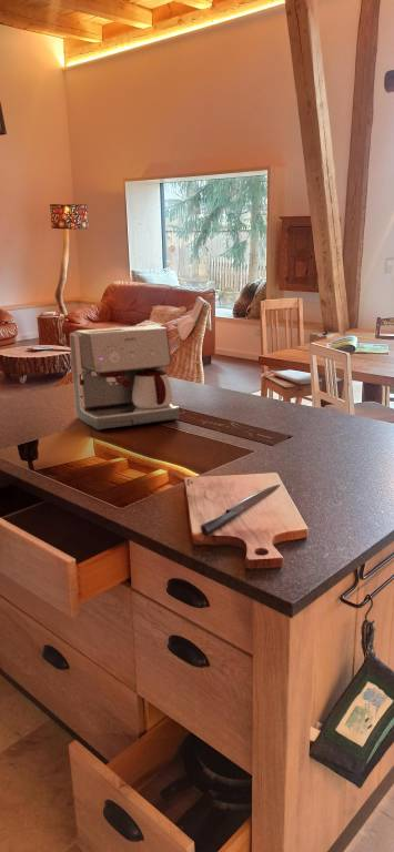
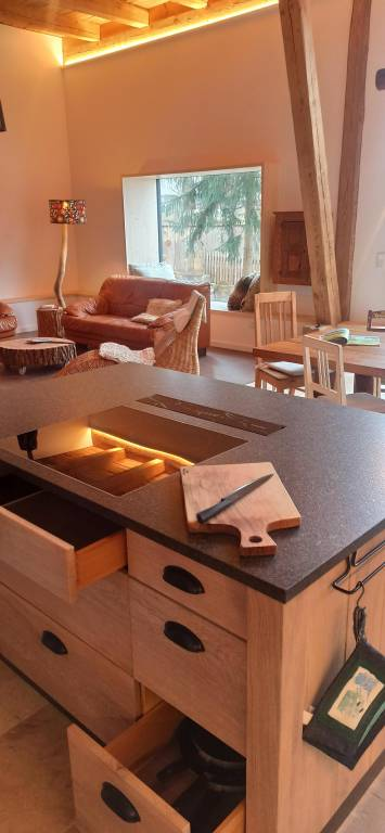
- coffee maker [69,324,181,430]
